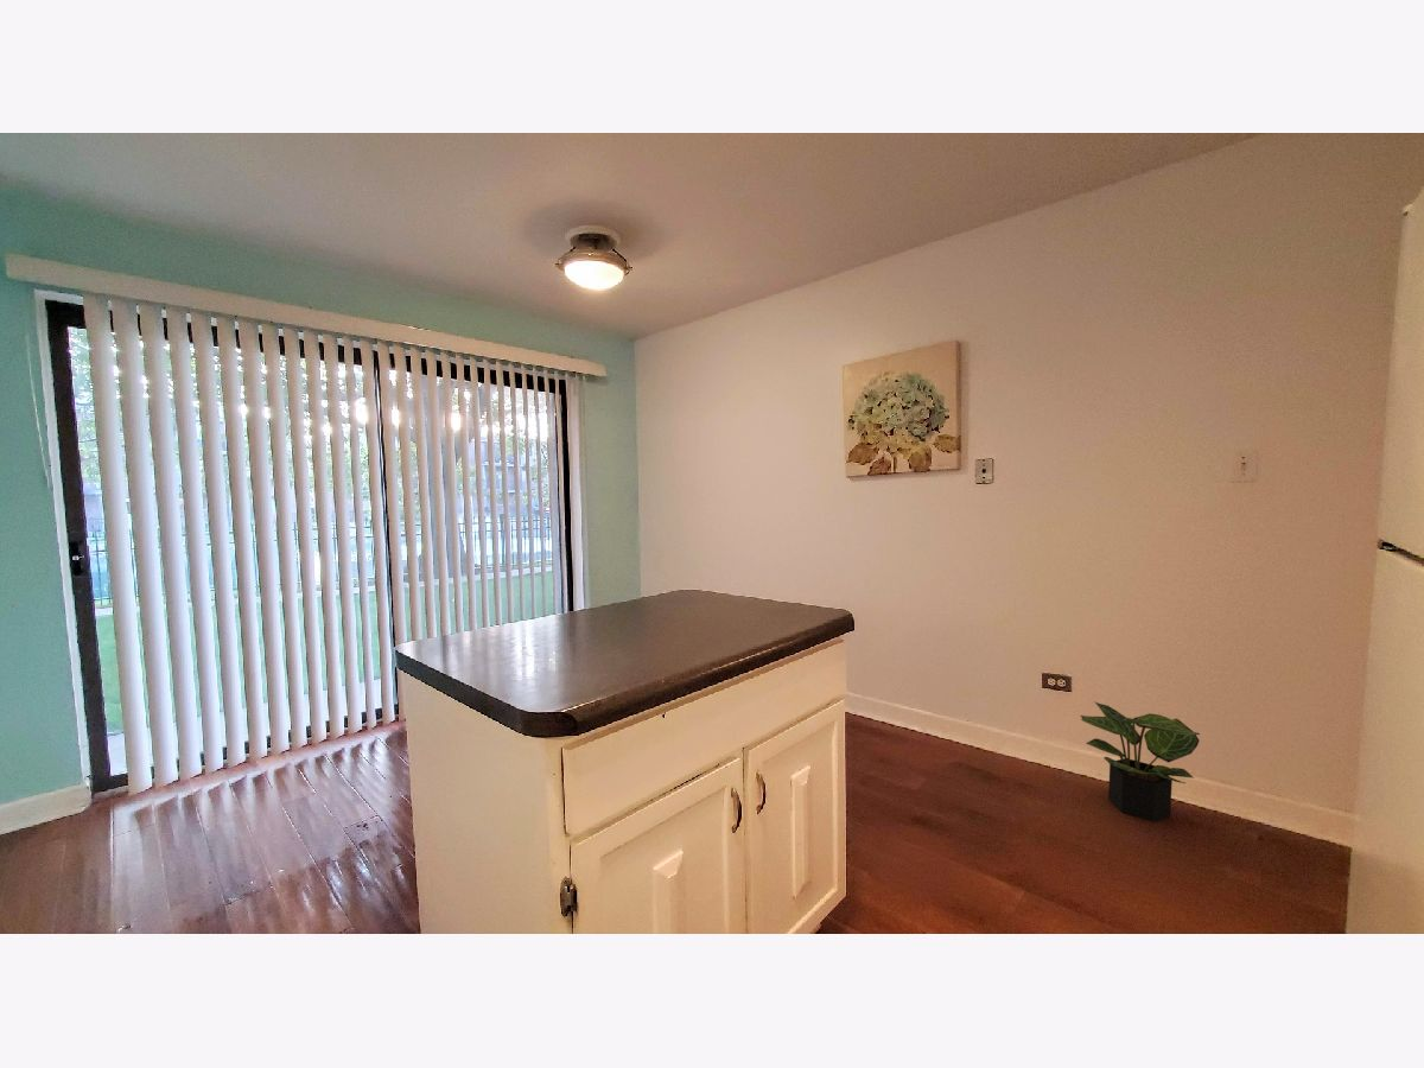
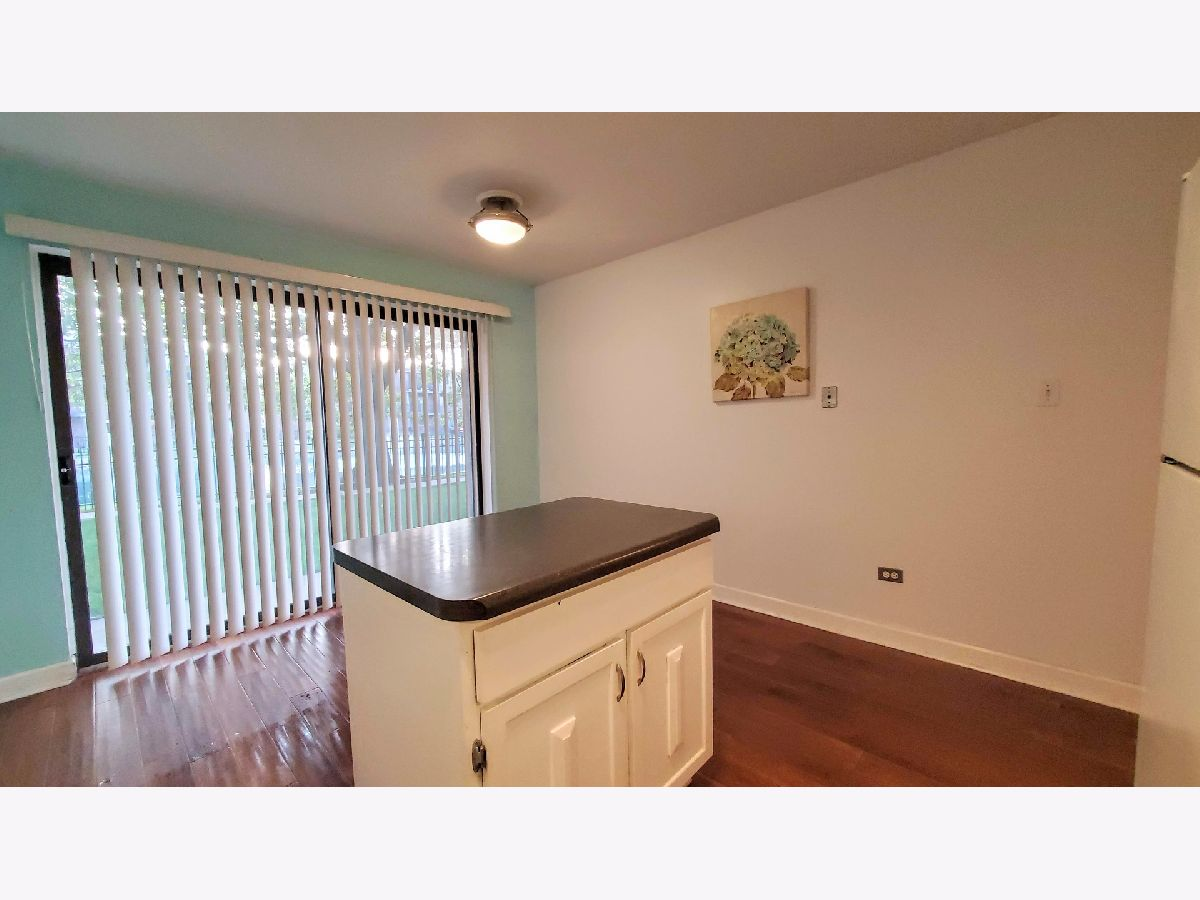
- potted plant [1079,700,1201,822]
